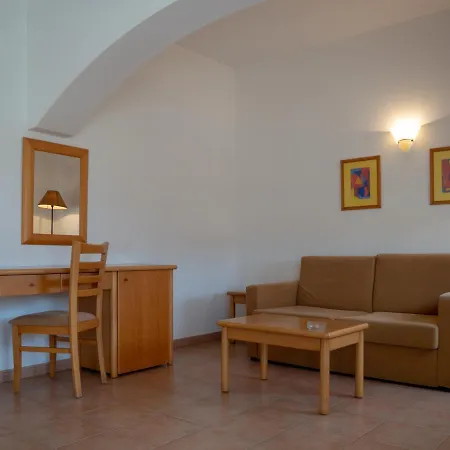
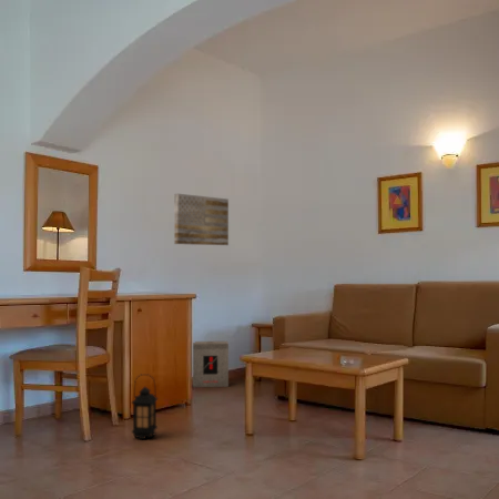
+ box [192,340,230,388]
+ lantern [131,373,159,440]
+ wall art [173,193,230,246]
